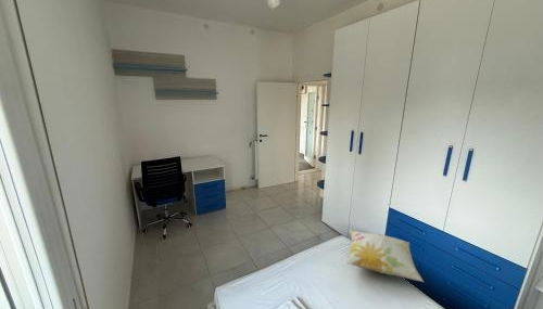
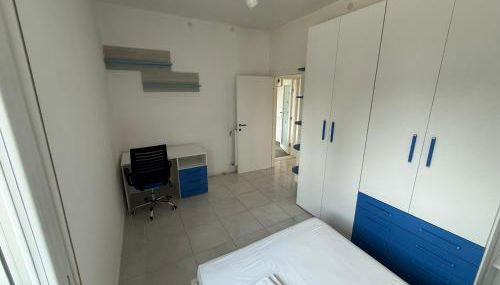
- decorative pillow [345,230,425,283]
